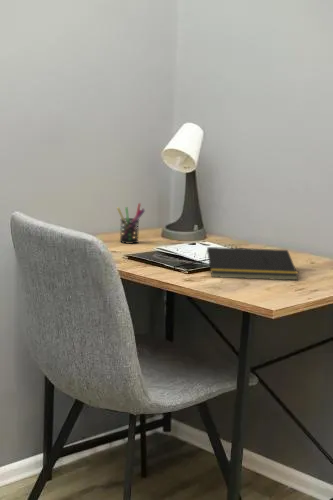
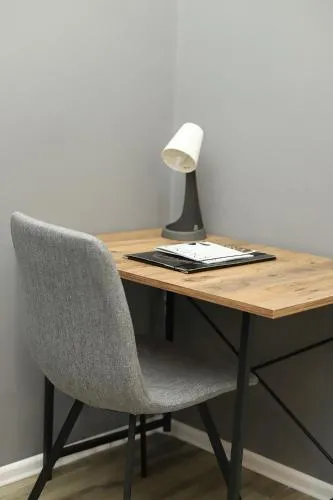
- pen holder [116,202,146,245]
- notepad [203,246,299,281]
